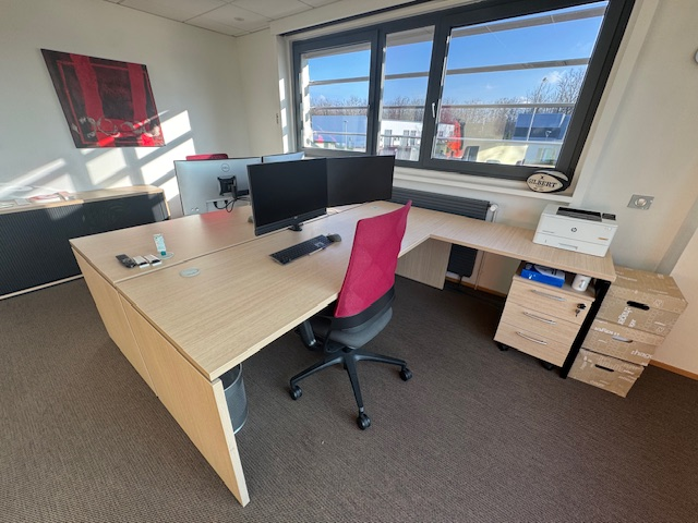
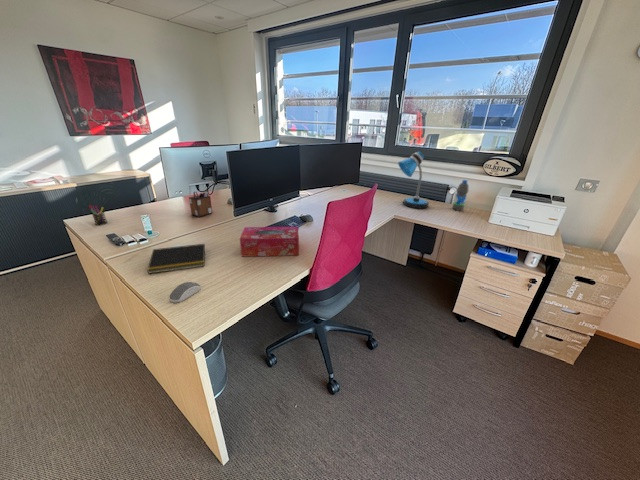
+ computer mouse [168,281,202,304]
+ water bottle [451,179,470,211]
+ desk organizer [188,189,213,218]
+ desk lamp [397,151,430,209]
+ tissue box [239,226,300,257]
+ notepad [146,243,206,275]
+ pen holder [88,204,109,226]
